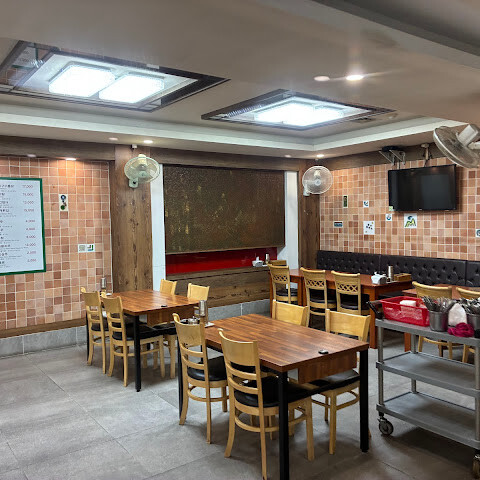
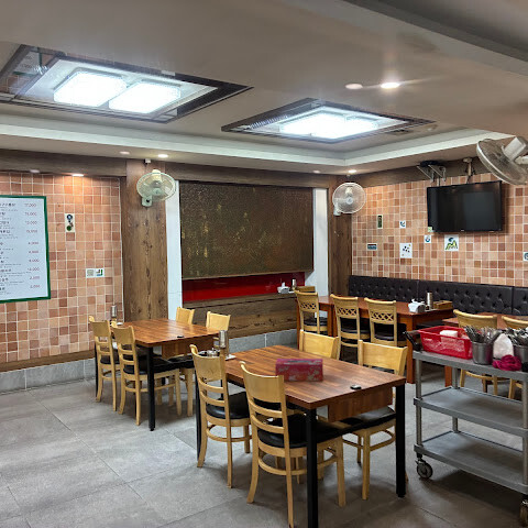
+ tissue box [274,358,324,382]
